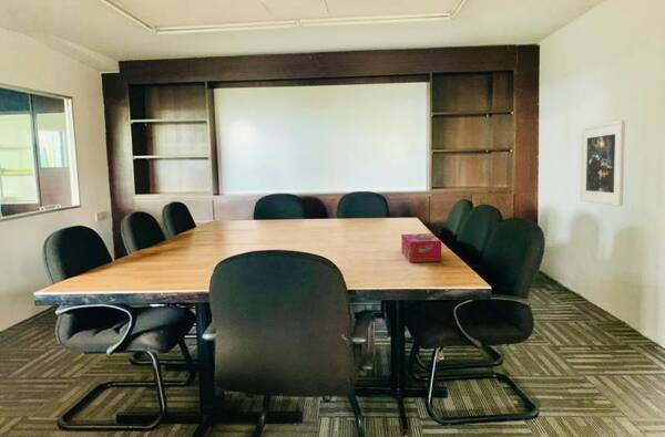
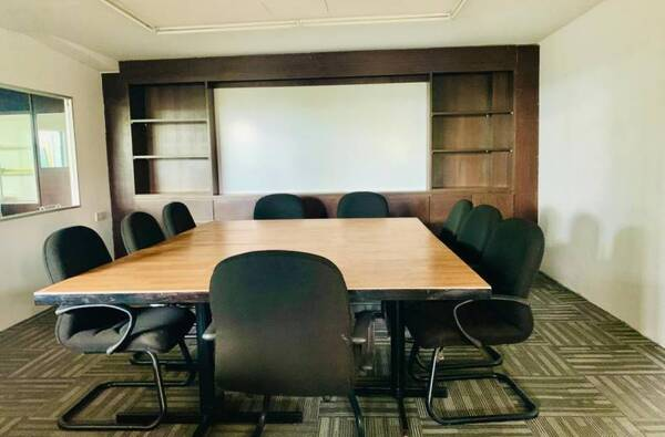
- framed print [579,118,626,207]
- tissue box [400,232,442,263]
